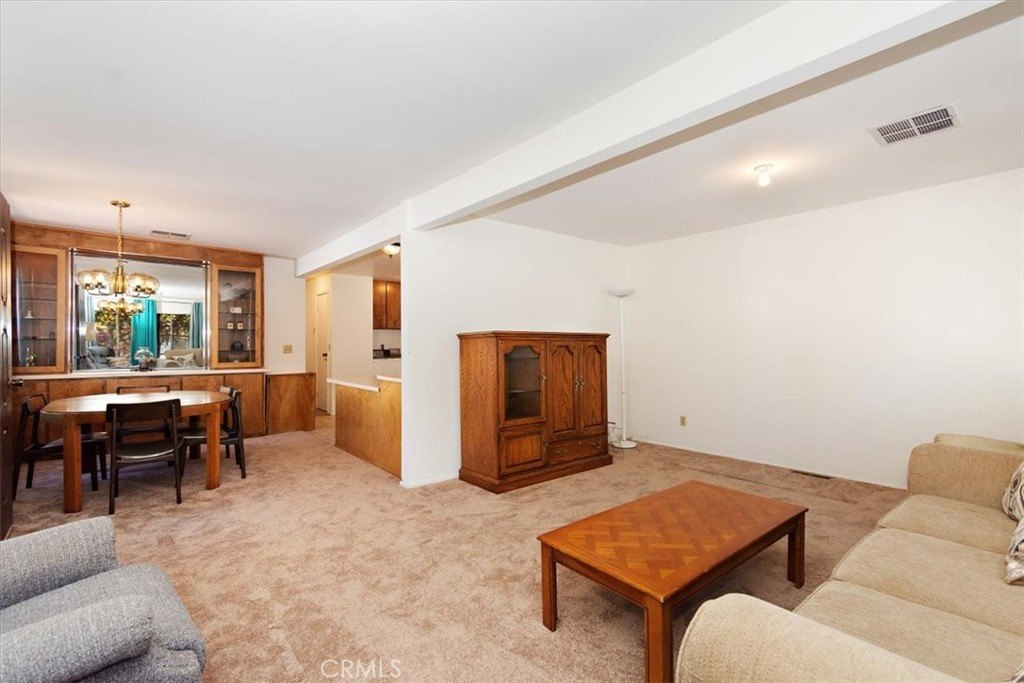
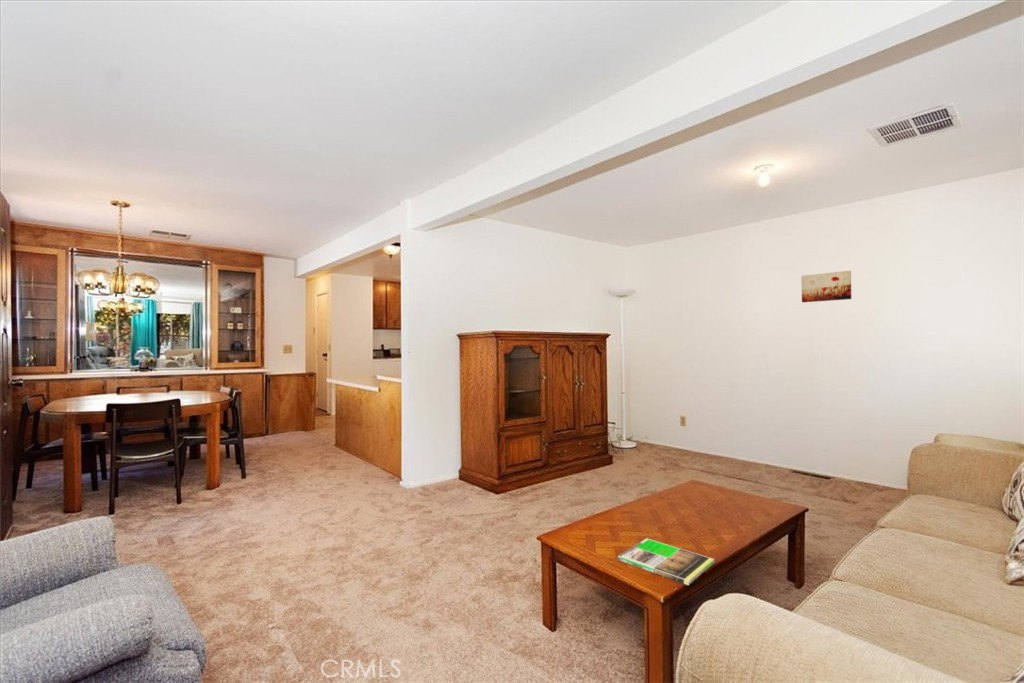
+ wall art [800,270,852,303]
+ magazine [617,537,715,586]
